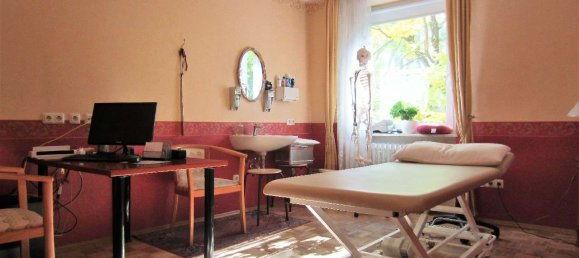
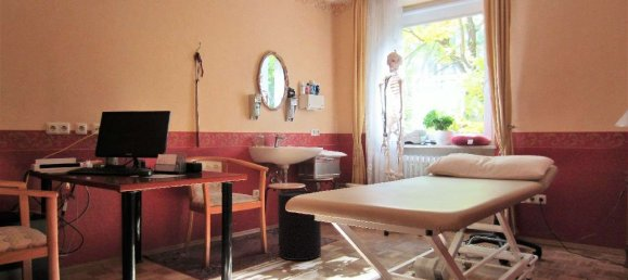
+ waste bin [277,190,322,262]
